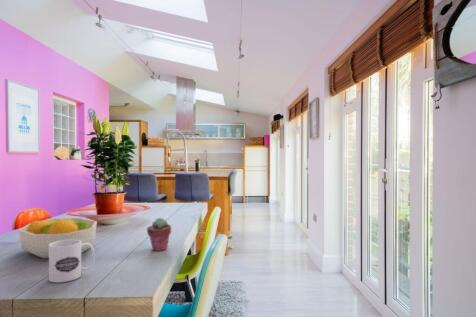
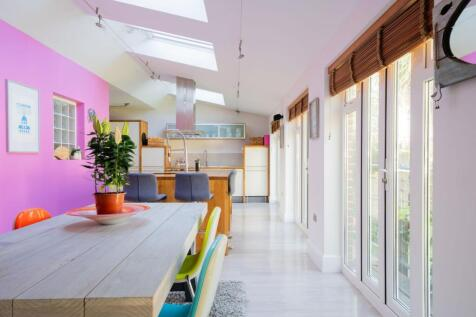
- mug [48,239,96,284]
- fruit bowl [18,217,98,259]
- potted succulent [146,217,172,252]
